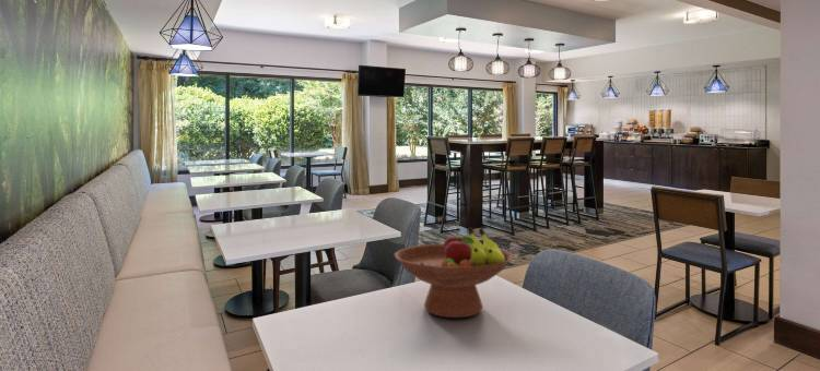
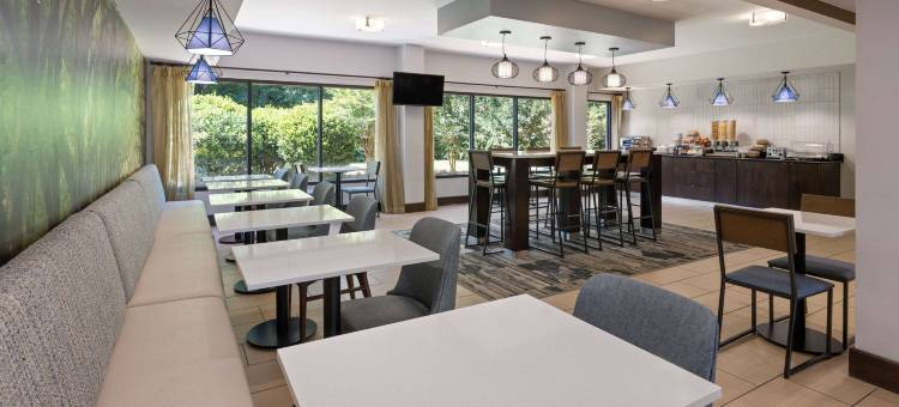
- fruit bowl [394,226,514,319]
